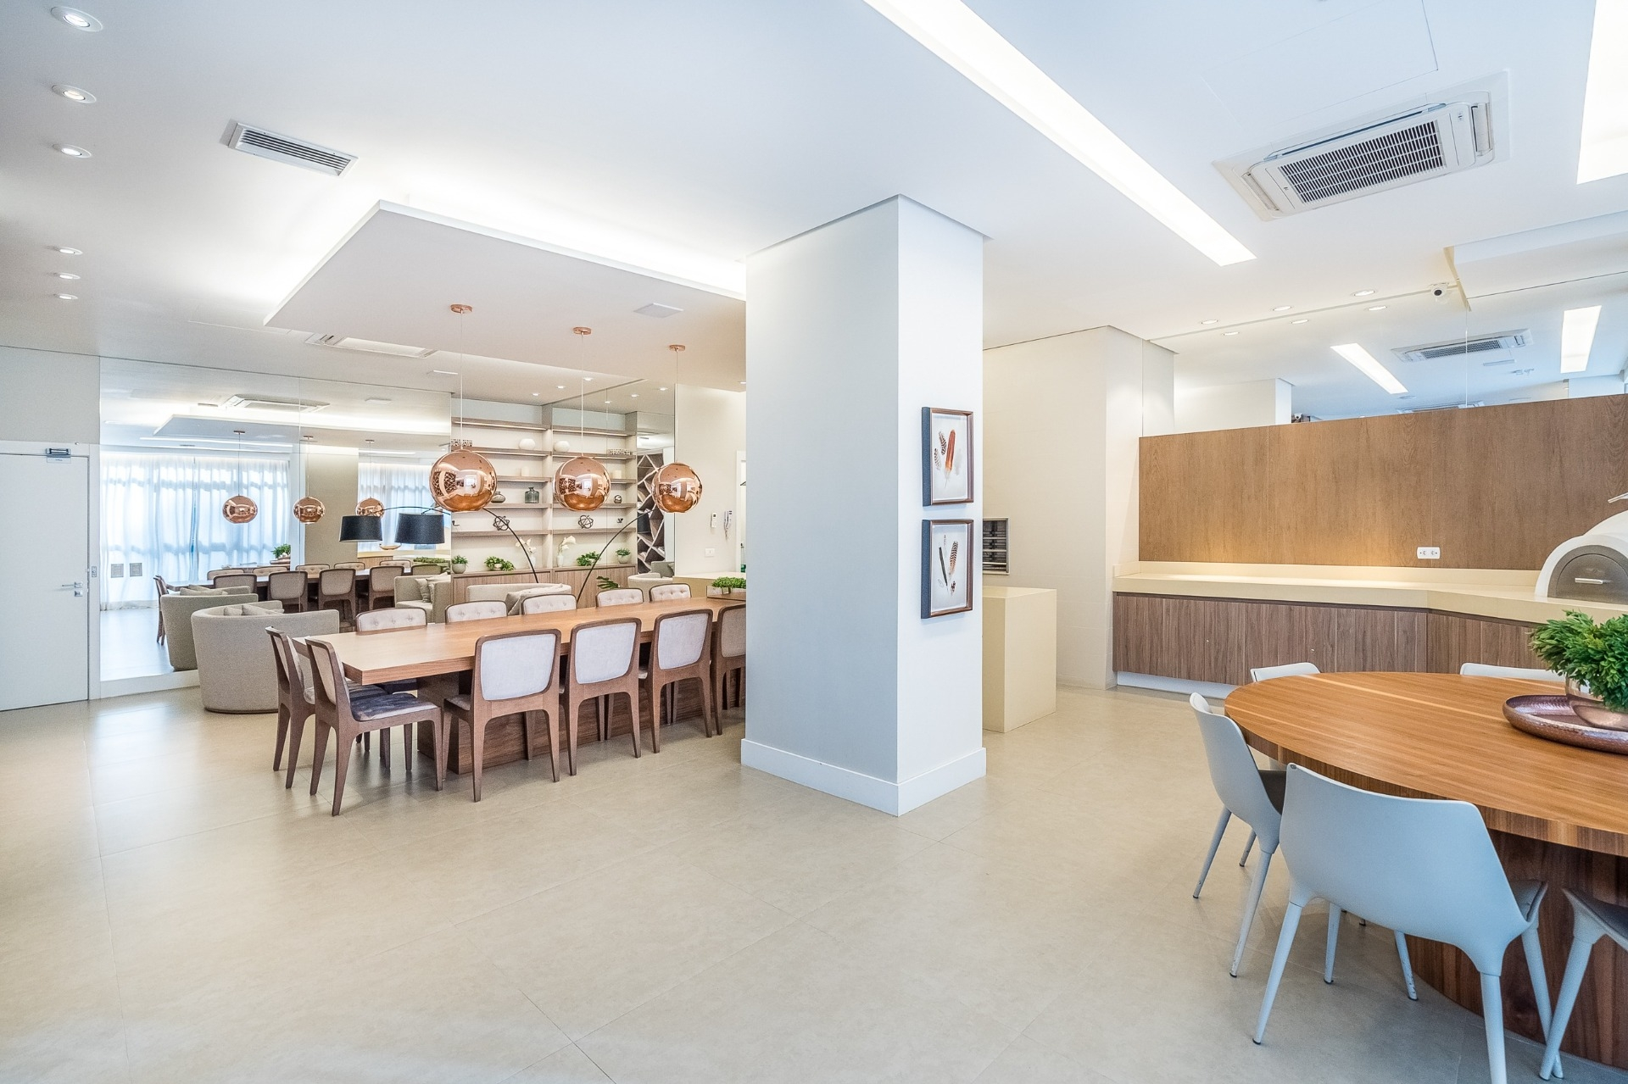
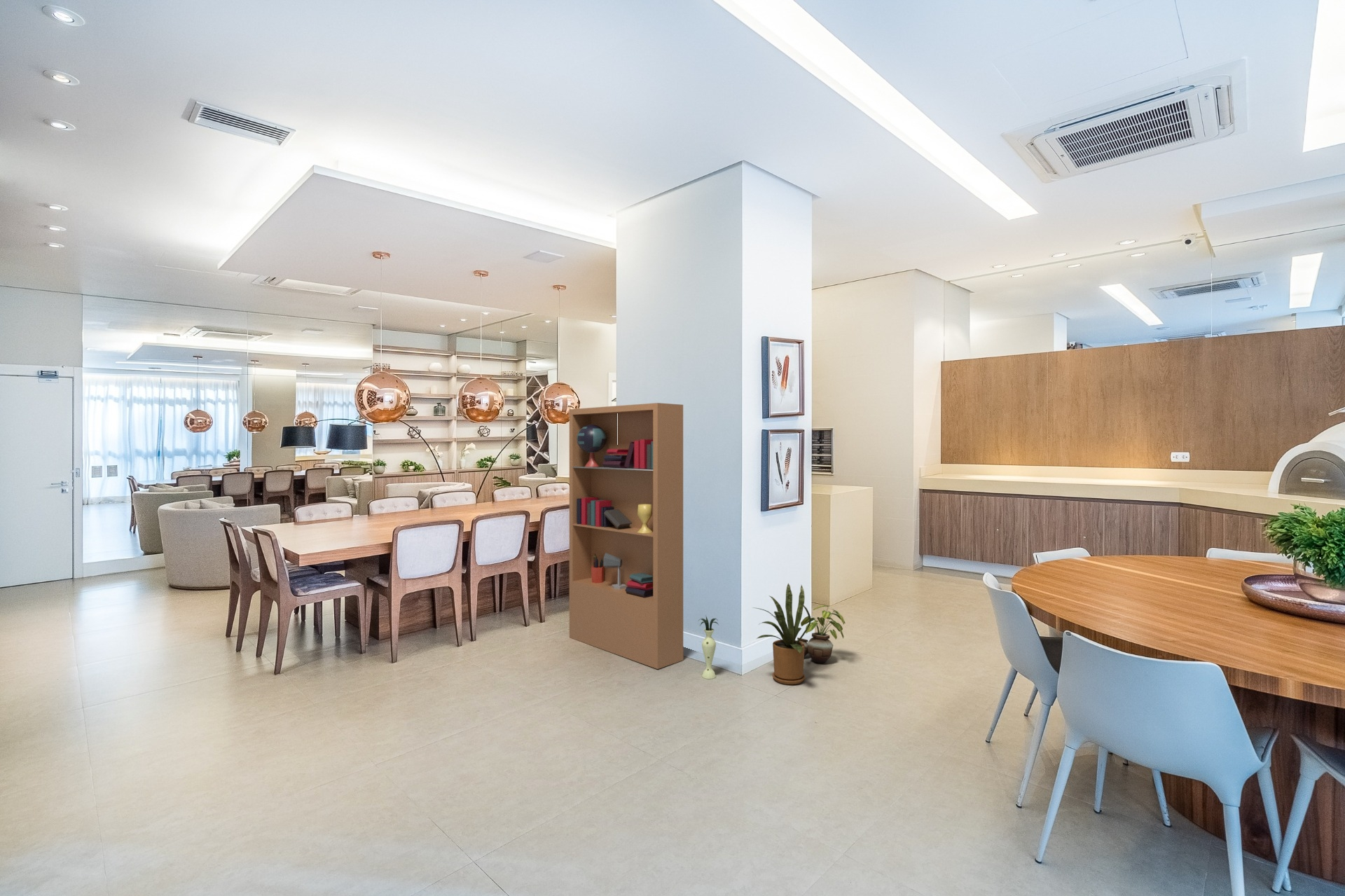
+ bookcase [569,402,684,670]
+ house plant [752,583,811,685]
+ vase [698,614,719,680]
+ potted plant [796,605,846,663]
